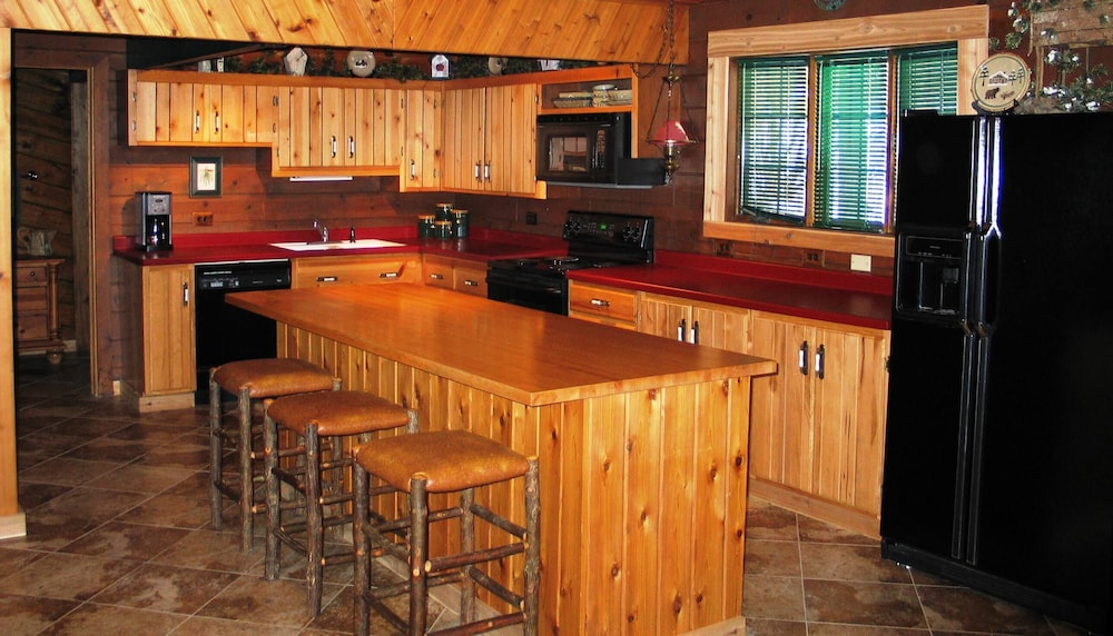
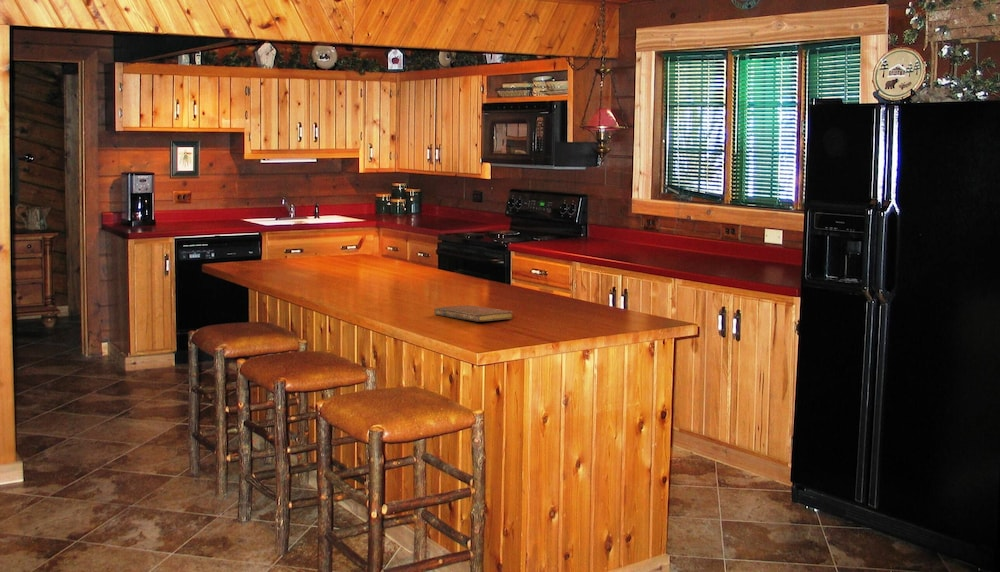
+ notebook [433,304,514,323]
